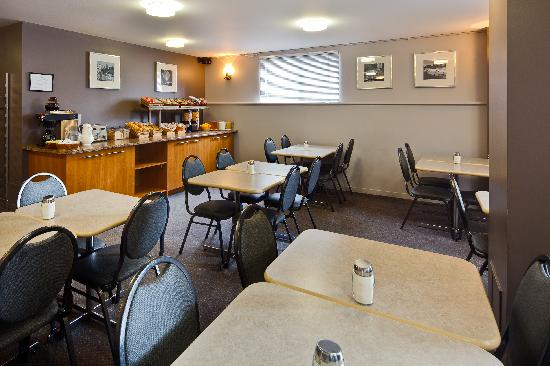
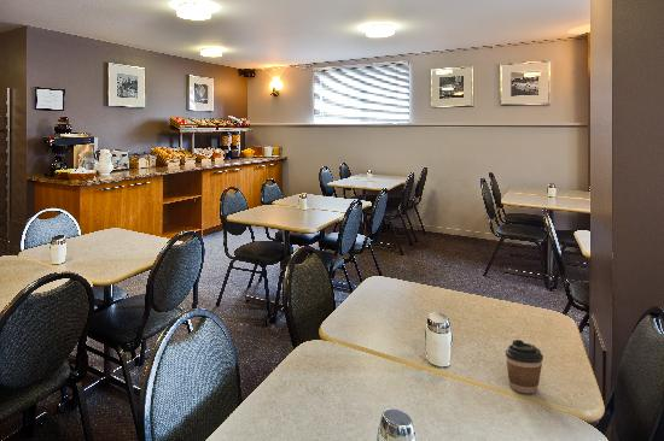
+ coffee cup [505,339,544,394]
